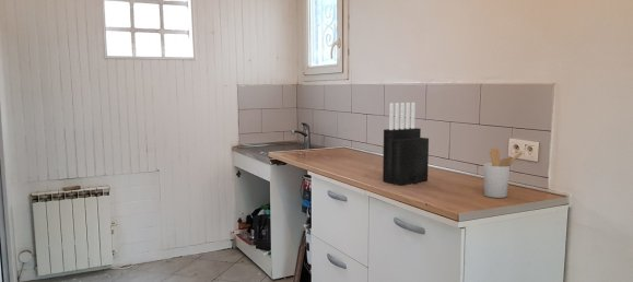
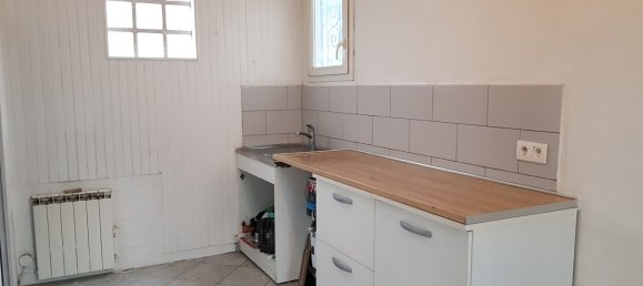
- utensil holder [482,146,524,199]
- knife block [382,102,430,186]
